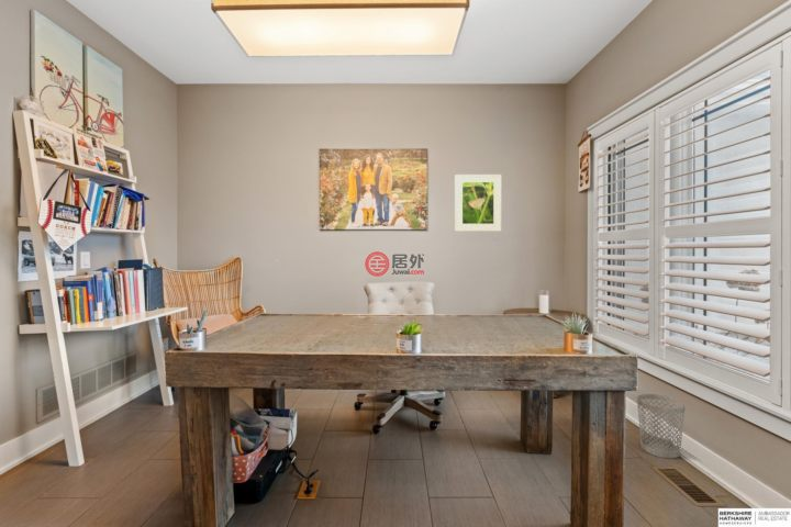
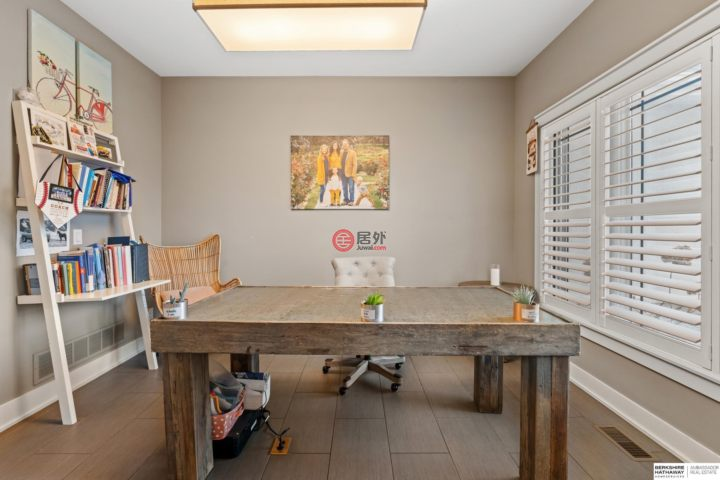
- wastebasket [636,393,687,459]
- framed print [454,173,502,233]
